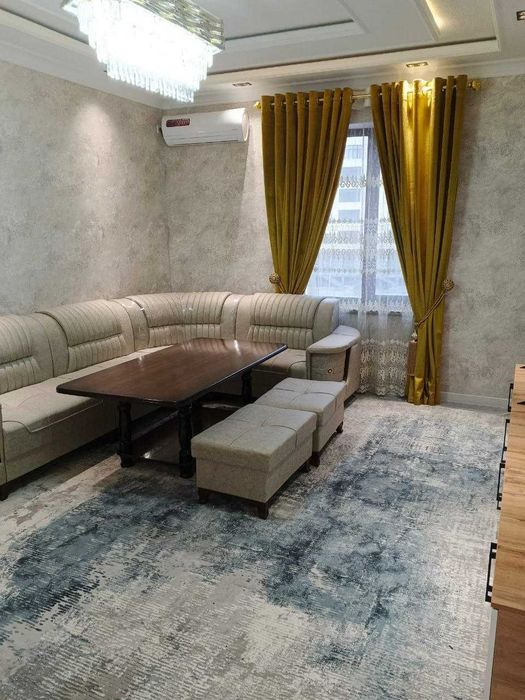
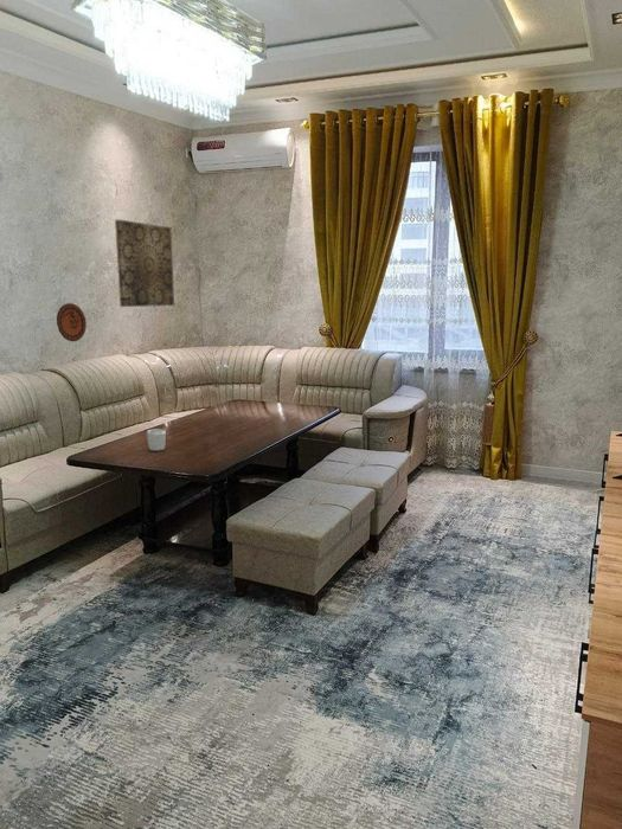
+ mug [146,428,167,452]
+ decorative plate [56,302,88,342]
+ wall art [114,218,175,308]
